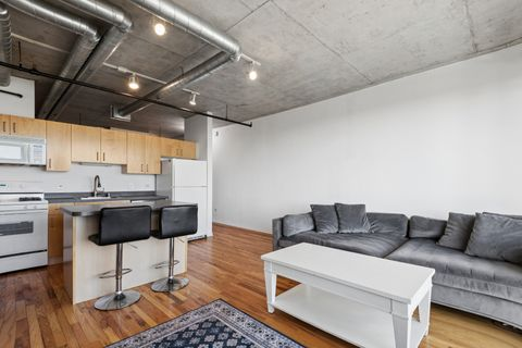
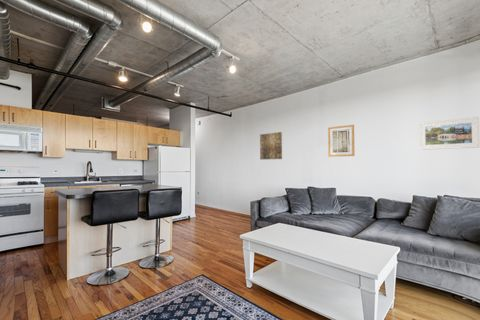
+ wall art [259,131,283,160]
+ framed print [418,116,480,151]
+ wall art [327,124,355,158]
